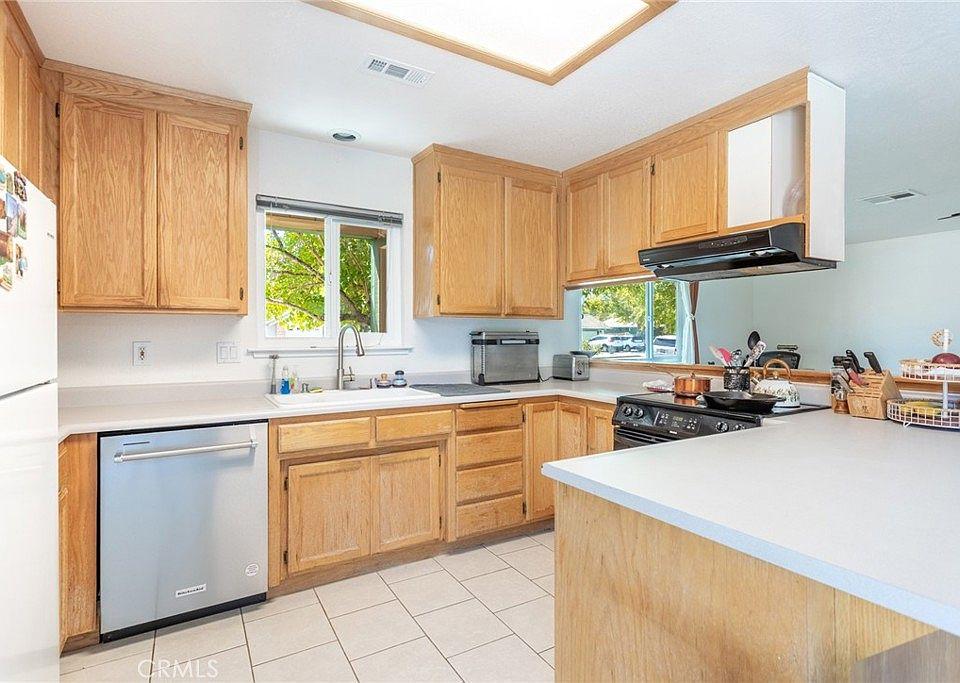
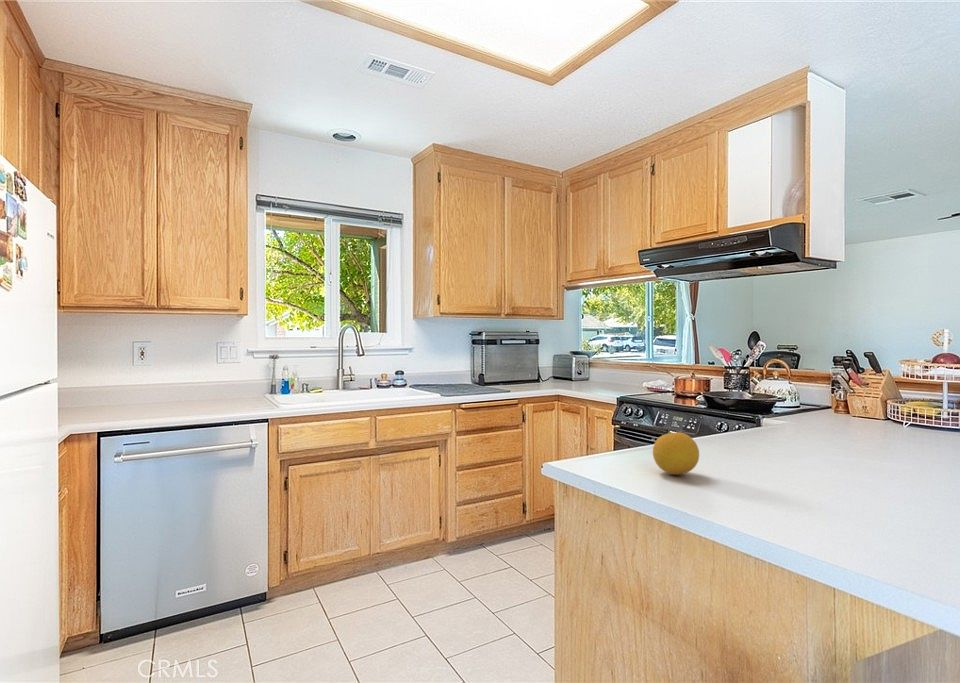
+ fruit [652,430,700,476]
